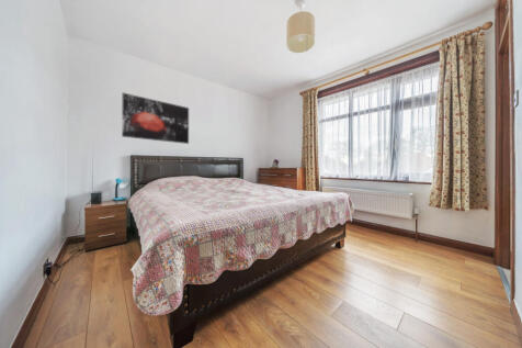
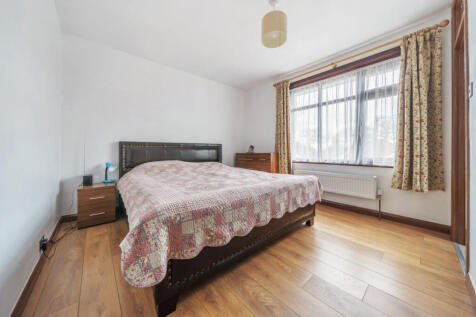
- wall art [121,92,190,145]
